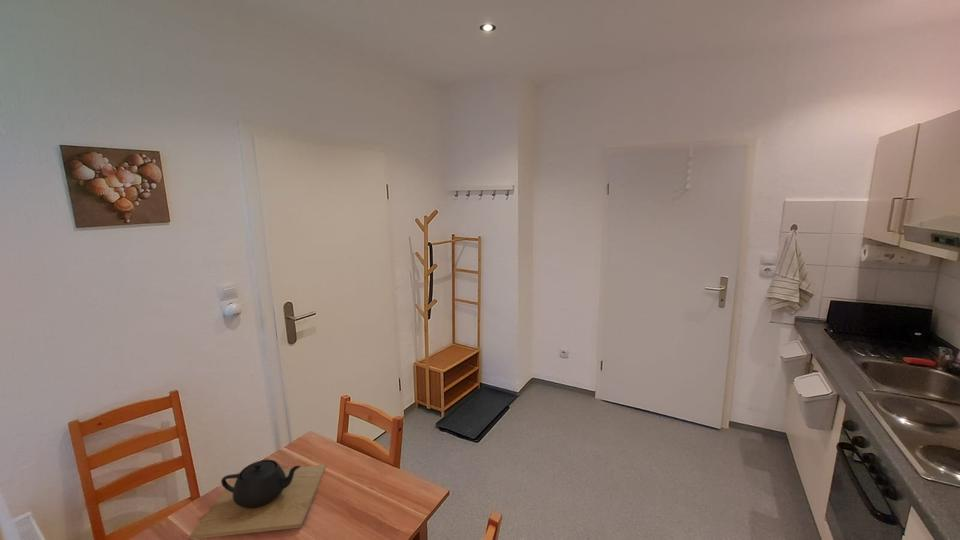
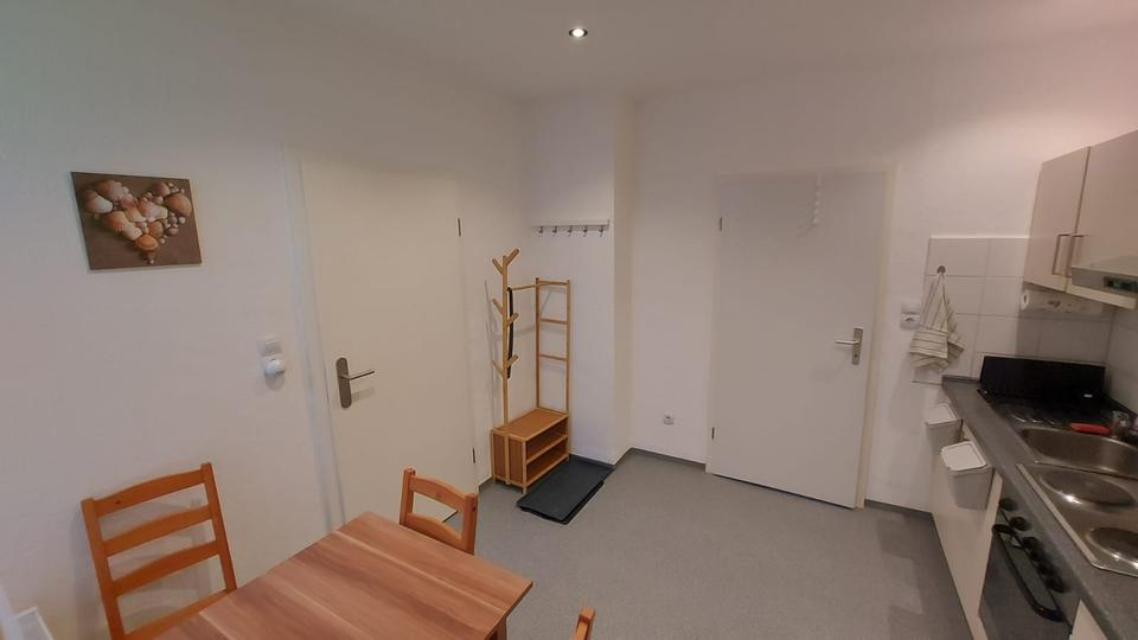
- teapot [189,459,327,540]
